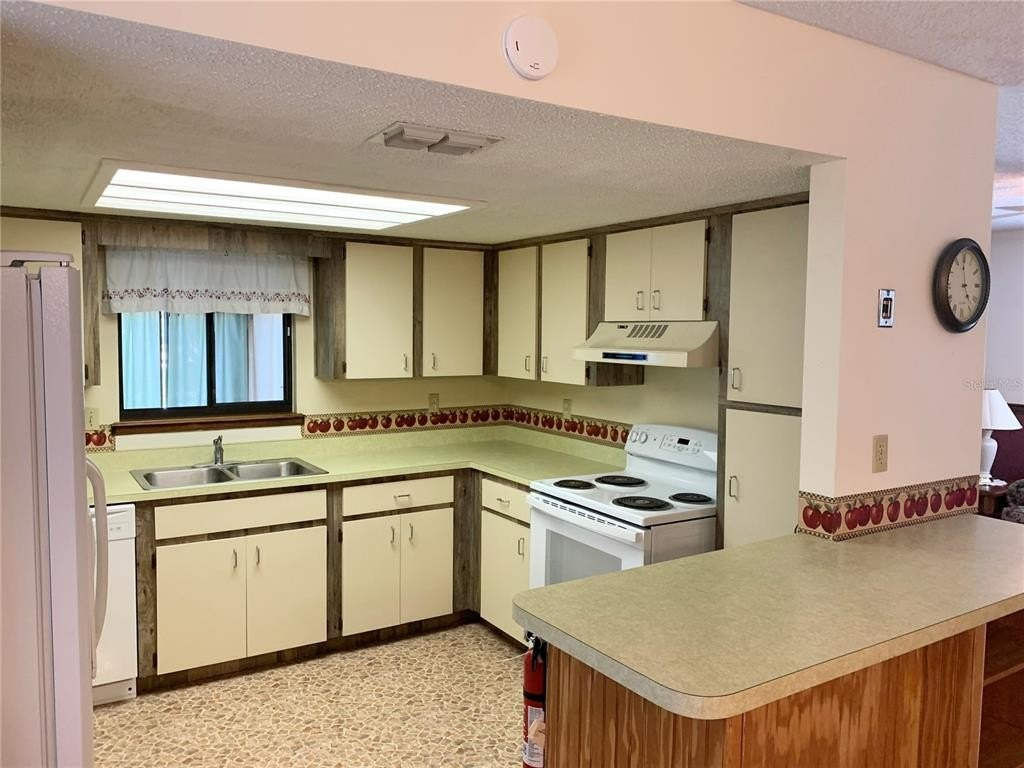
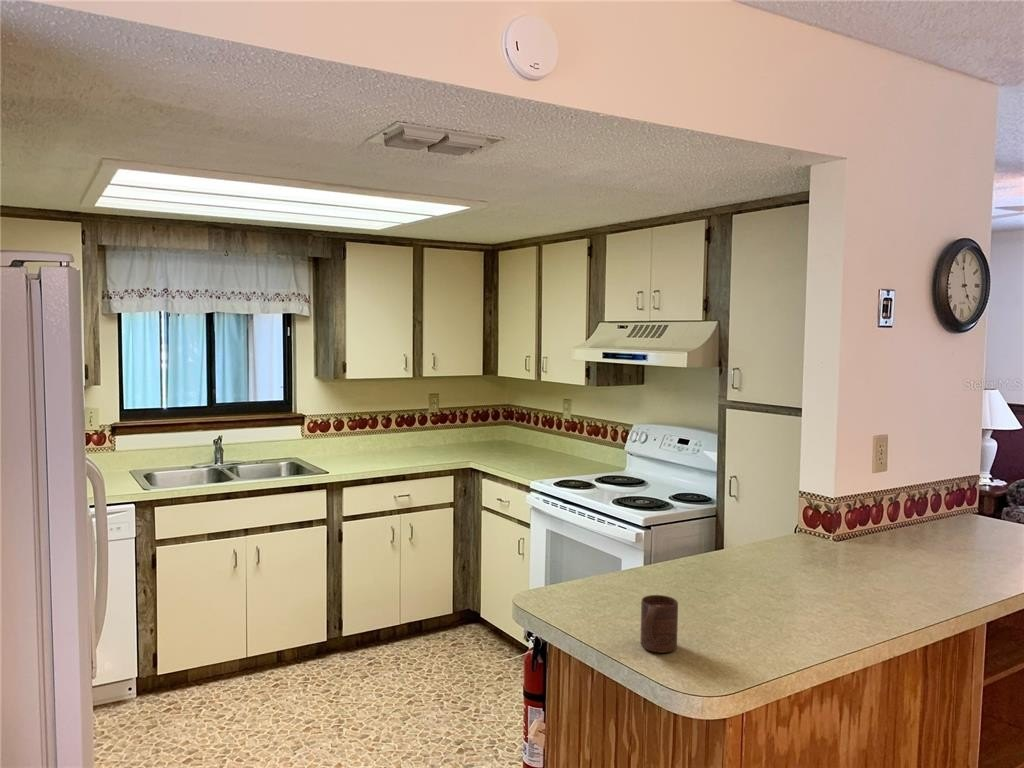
+ cup [640,594,679,654]
